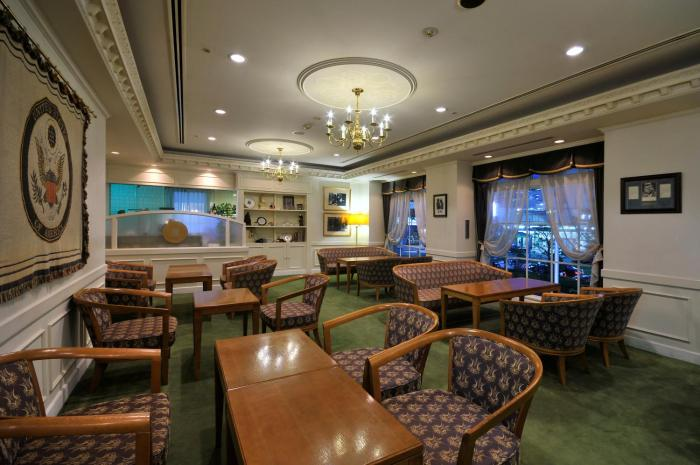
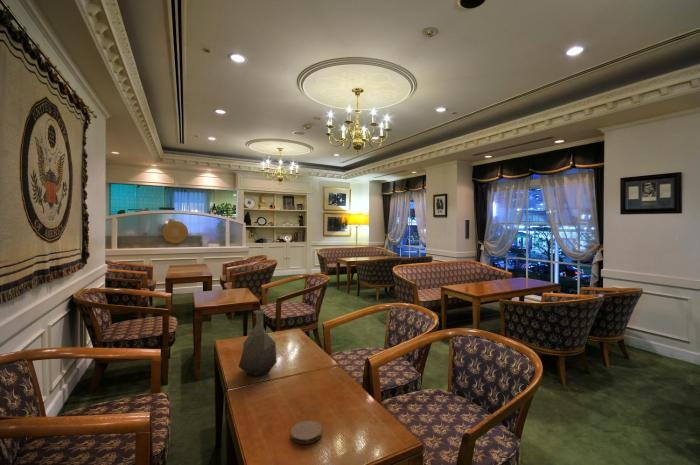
+ coaster [290,420,323,445]
+ vase [238,309,278,377]
